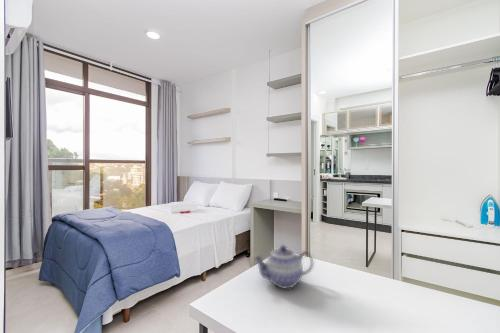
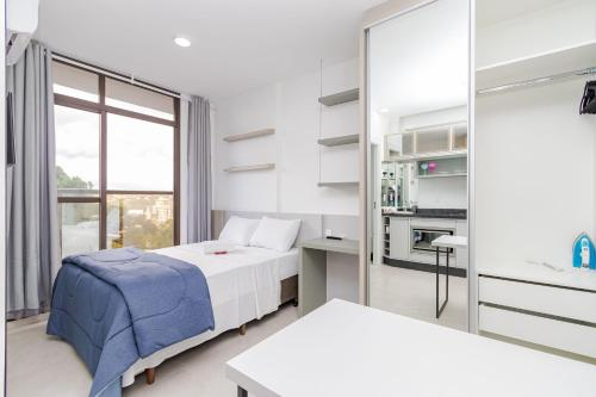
- teapot [252,244,314,290]
